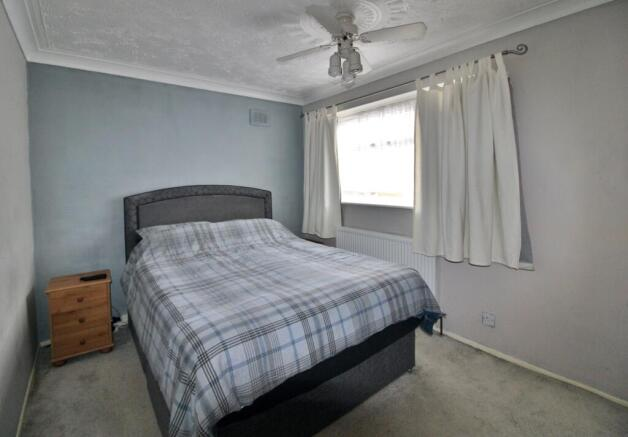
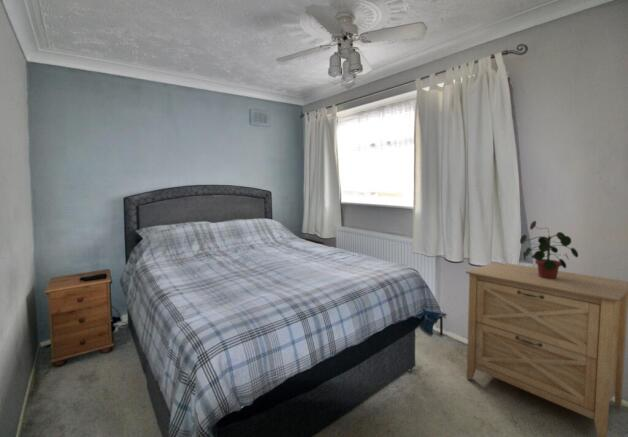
+ cabinet [465,262,628,437]
+ potted plant [519,220,579,279]
